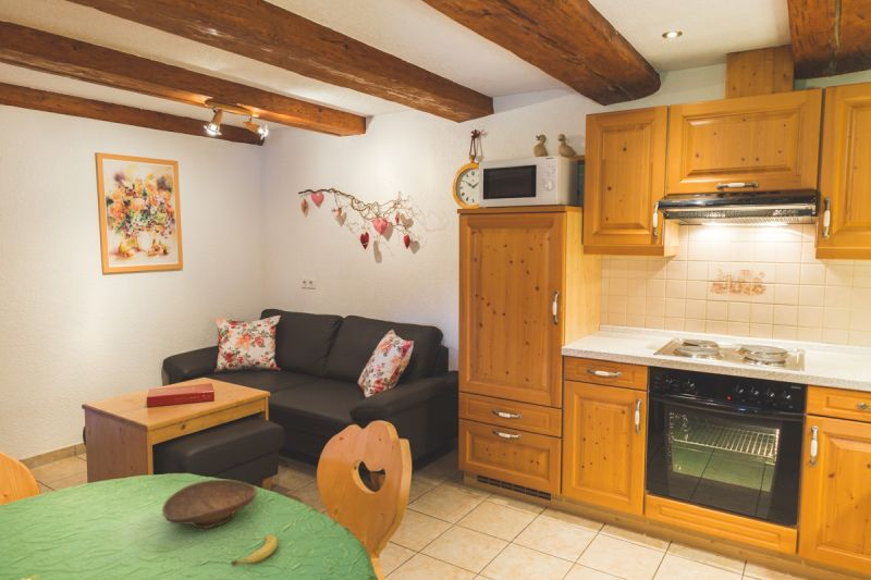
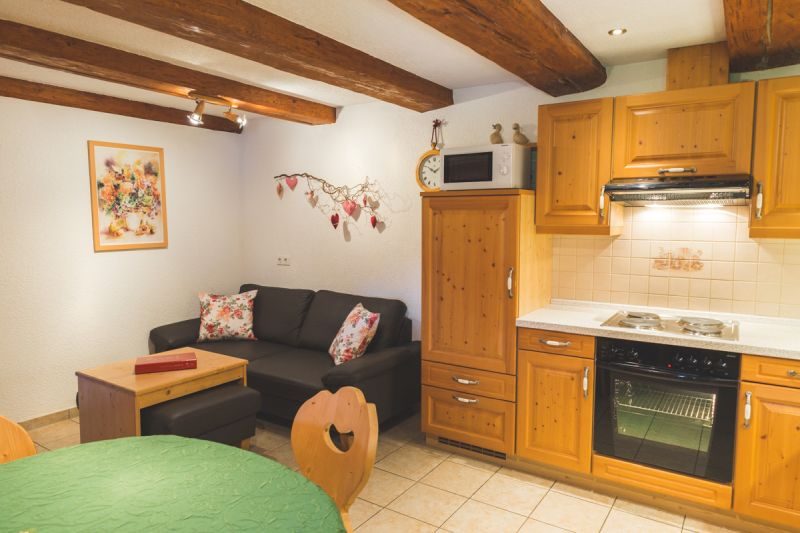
- decorative bowl [161,479,258,530]
- fruit [230,533,279,567]
